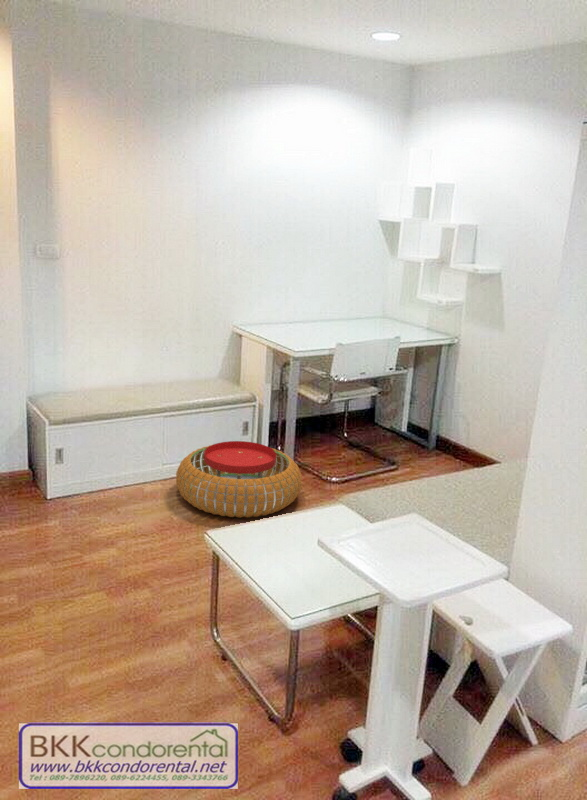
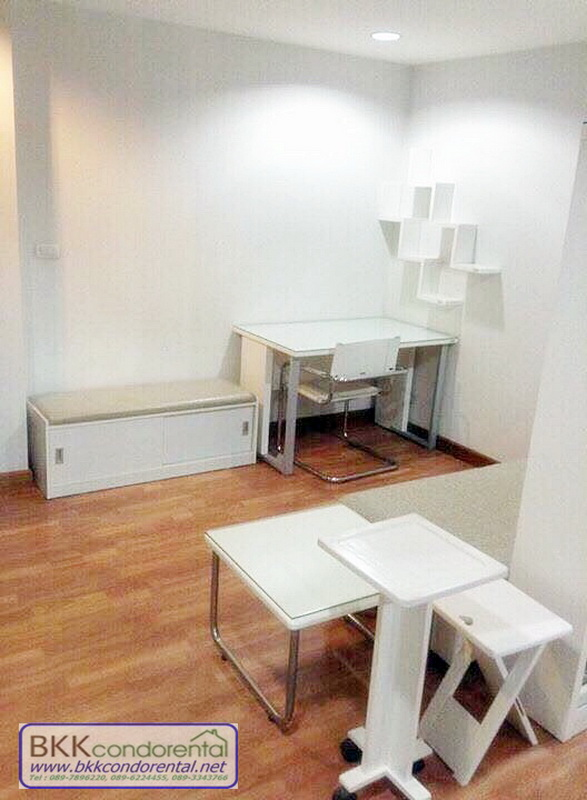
- pouf [175,440,303,519]
